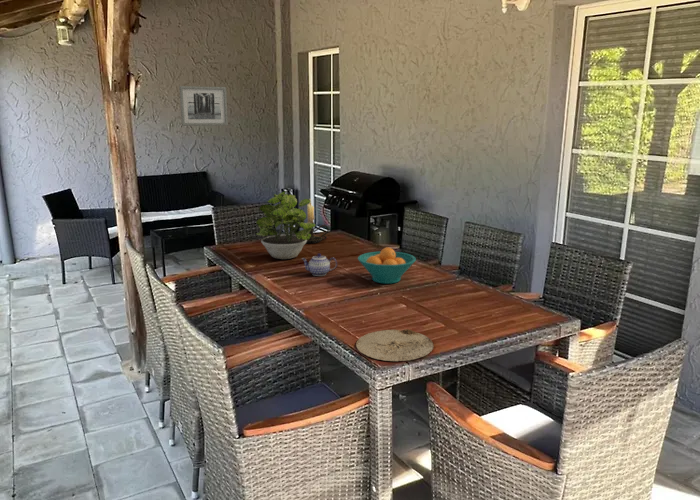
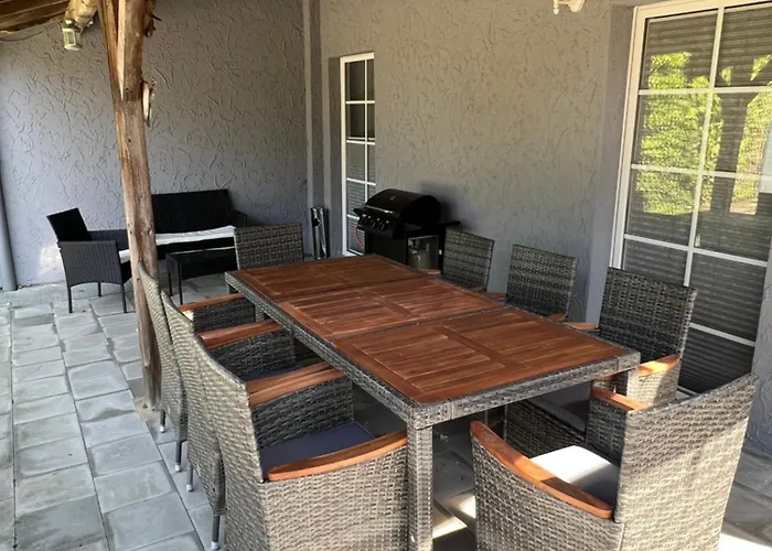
- wall art [178,85,229,127]
- fruit bowl [357,247,417,285]
- potted plant [255,190,317,260]
- plate [355,328,434,362]
- candle holder [305,198,330,244]
- teapot [301,252,338,277]
